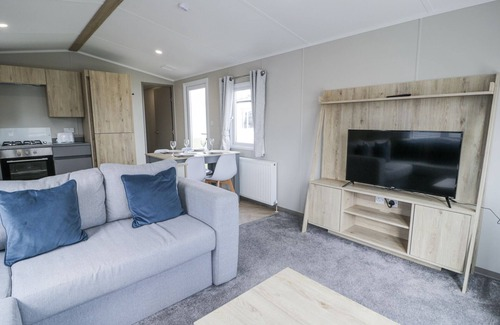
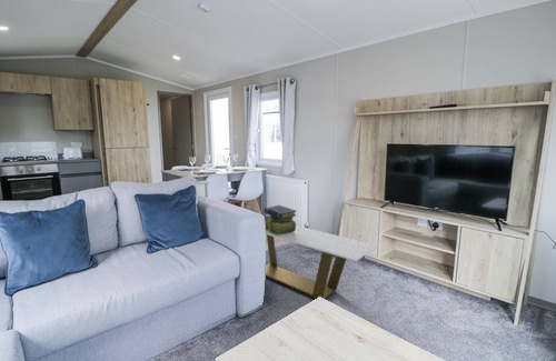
+ coffee table [265,224,379,300]
+ stack of books [262,204,298,234]
